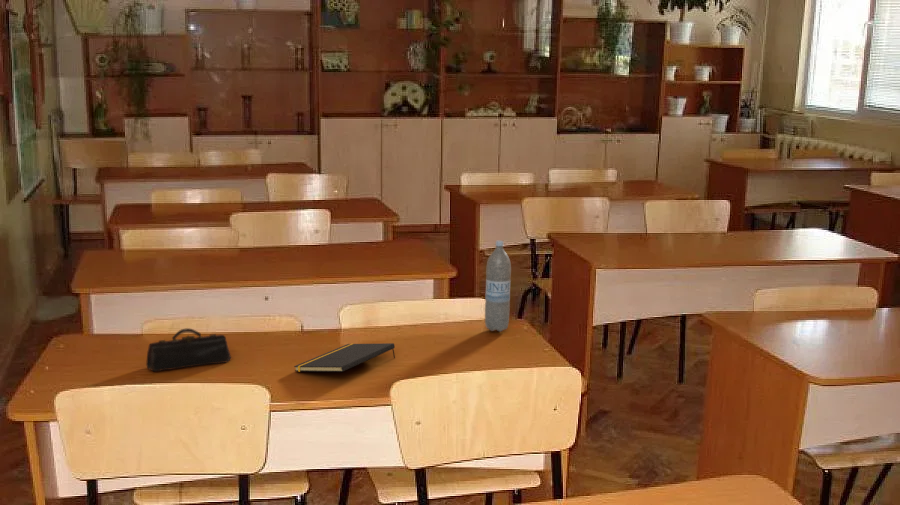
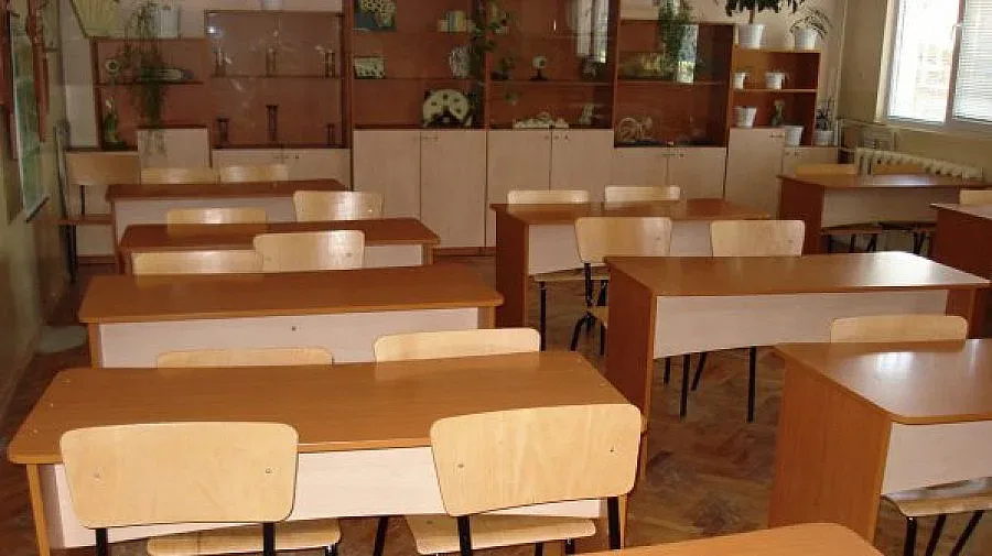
- pencil case [145,327,232,372]
- notepad [293,342,396,373]
- water bottle [484,240,512,332]
